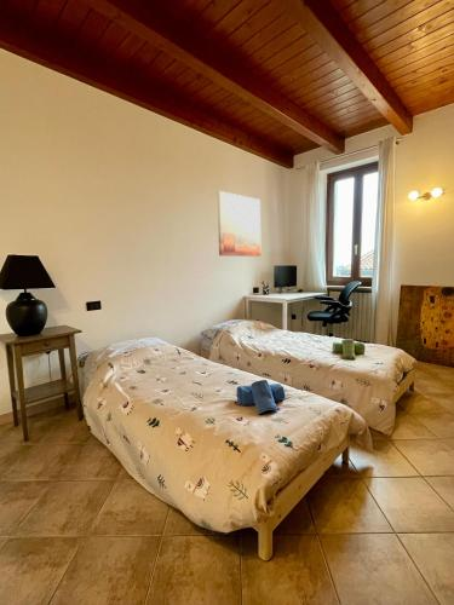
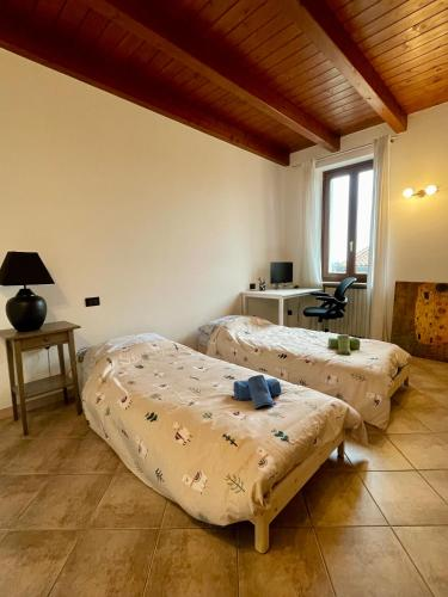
- wall art [217,190,262,258]
